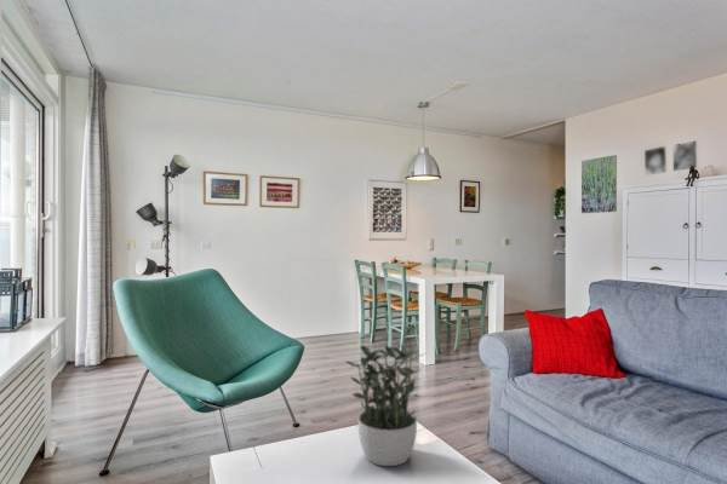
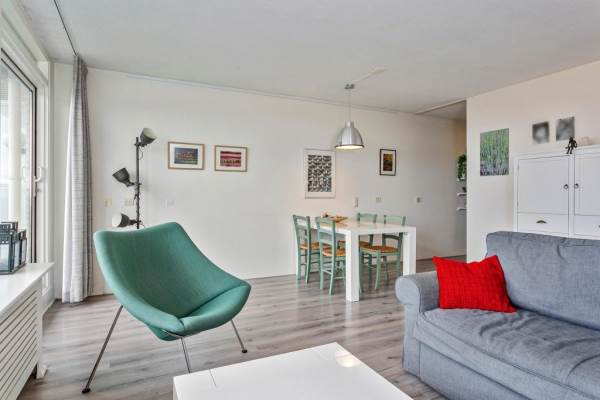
- potted plant [344,342,425,467]
